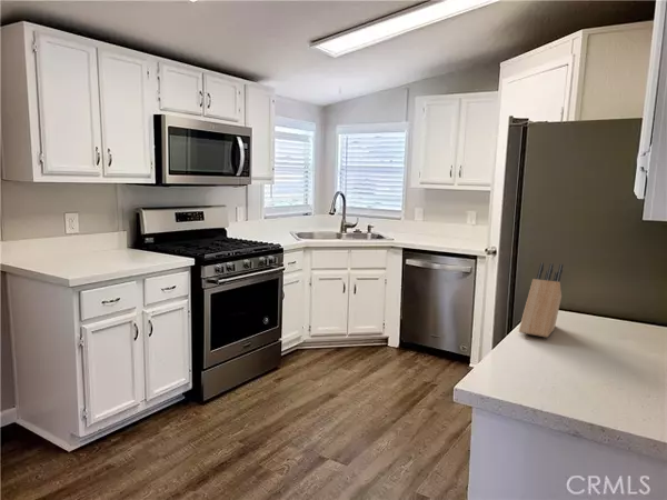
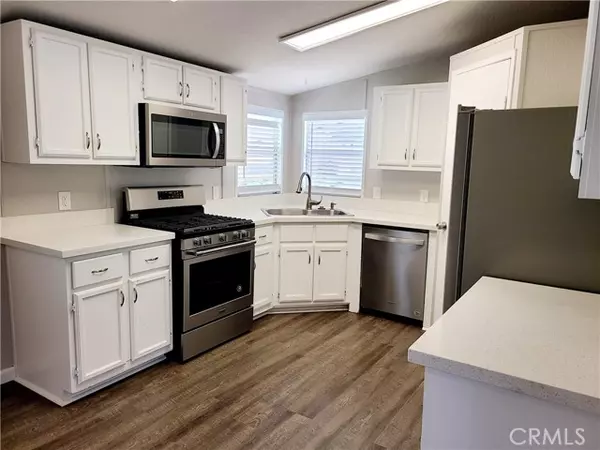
- knife block [518,262,564,339]
